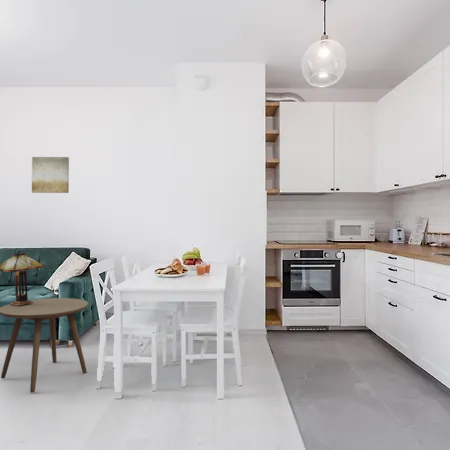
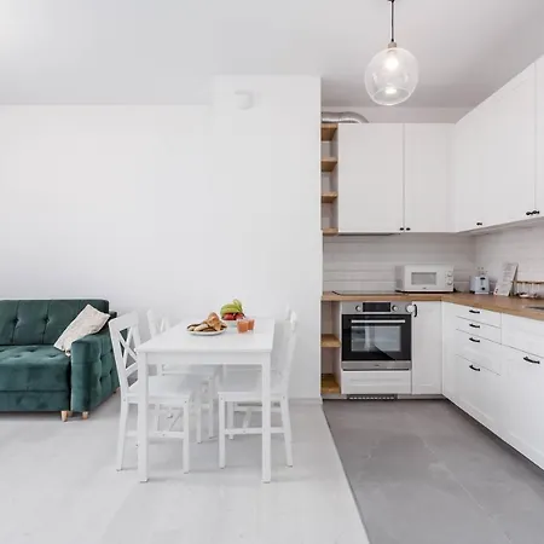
- wall art [31,156,70,194]
- side table [0,297,89,394]
- table lamp [0,250,46,306]
